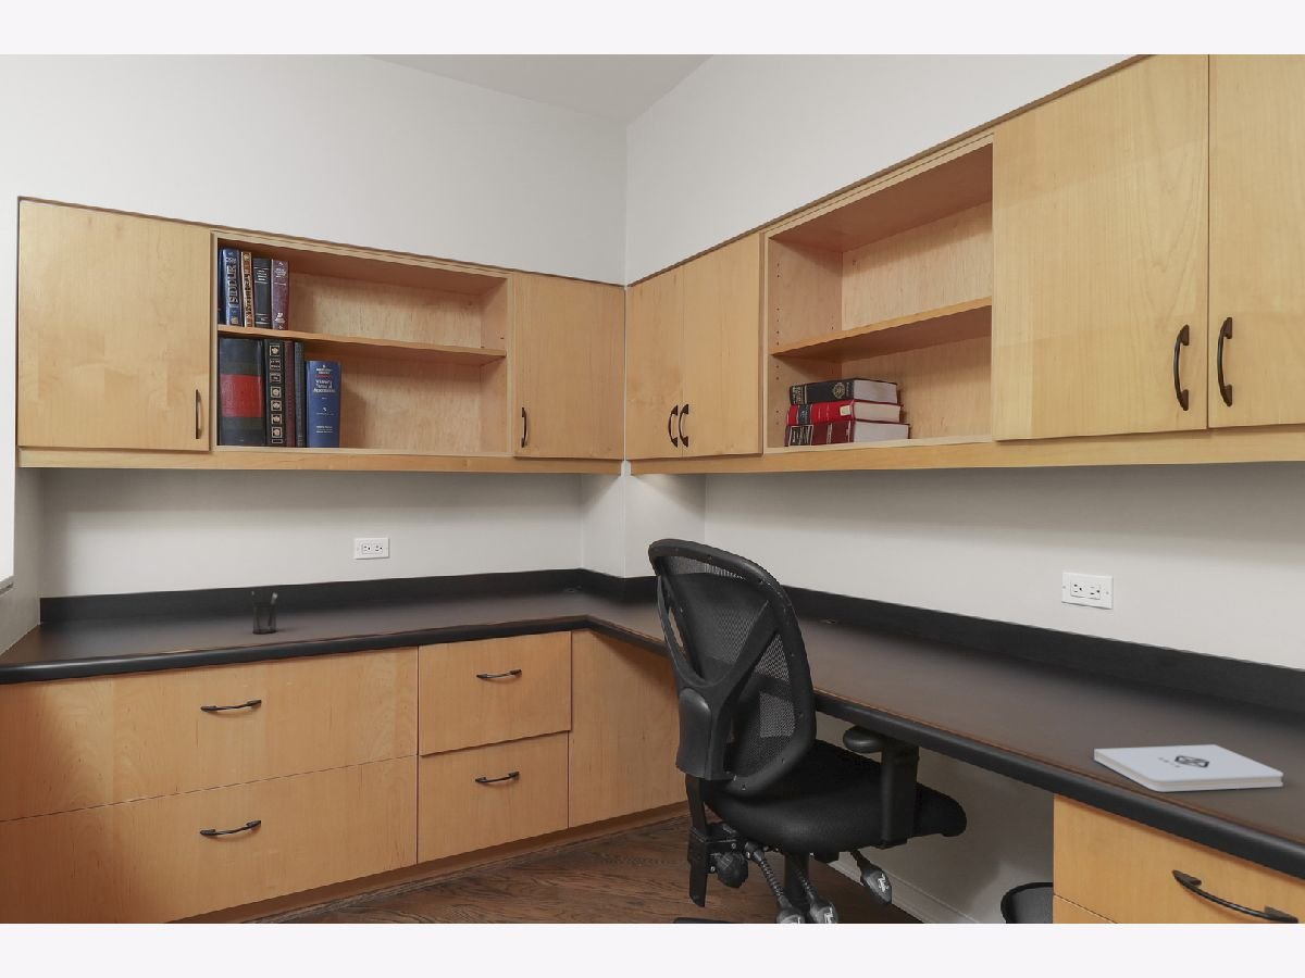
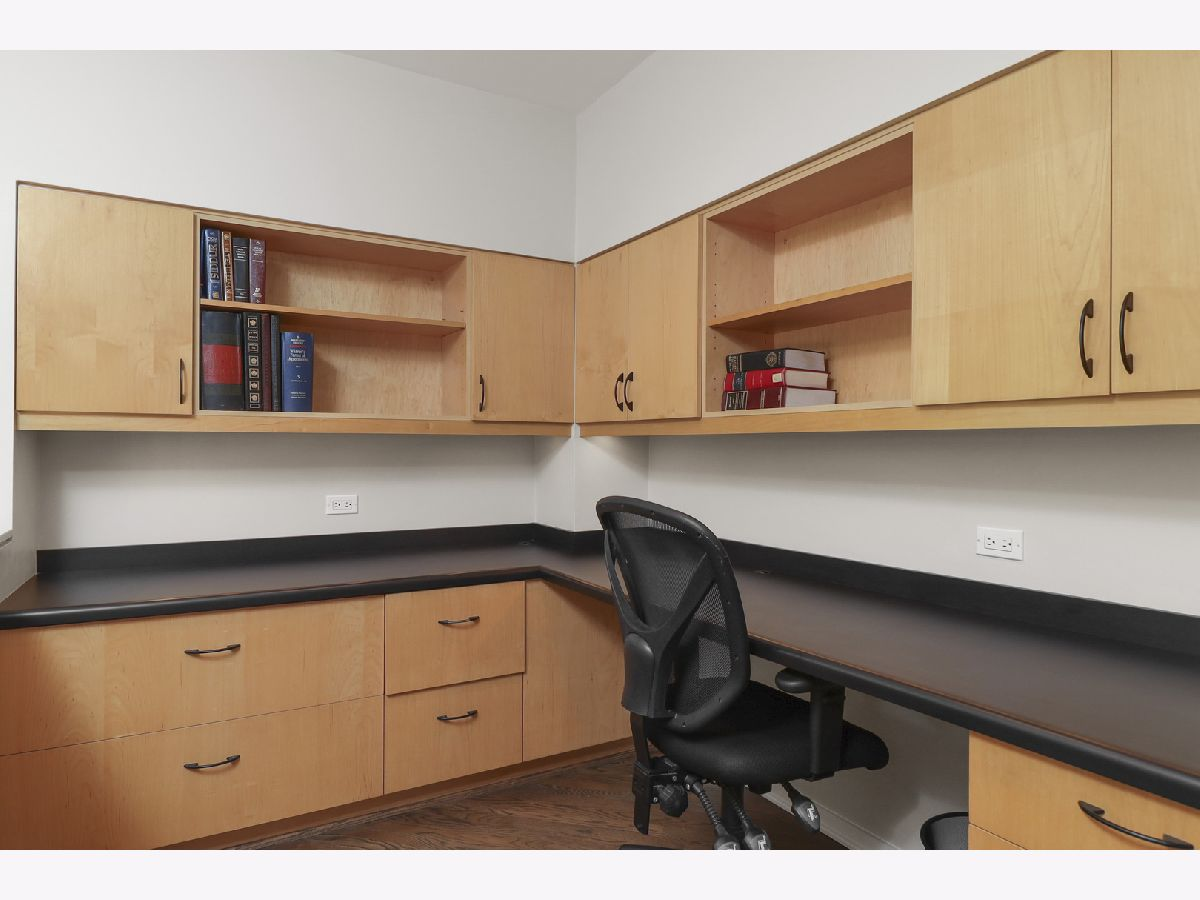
- notepad [1093,743,1284,793]
- pencil holder [251,591,278,635]
